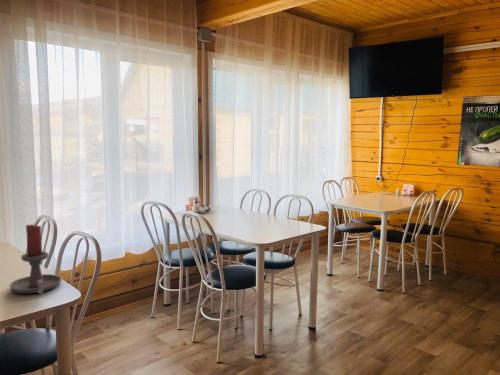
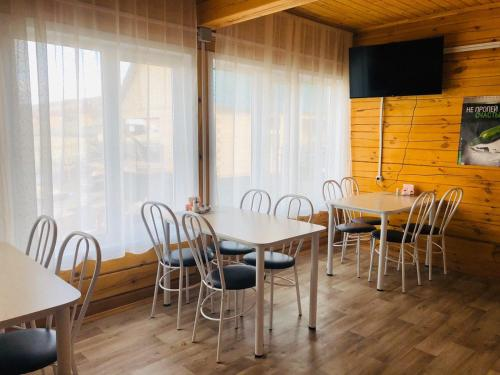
- candle holder [9,223,63,295]
